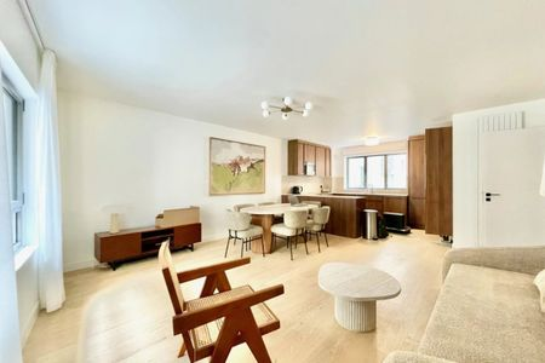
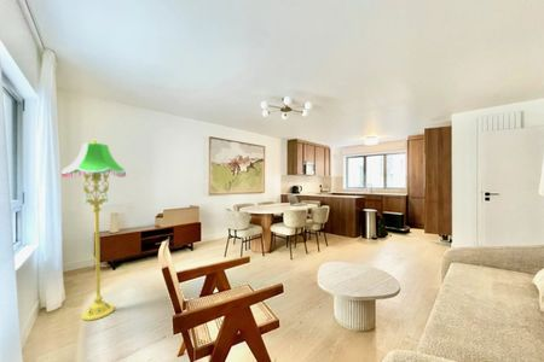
+ floor lamp [60,139,127,322]
